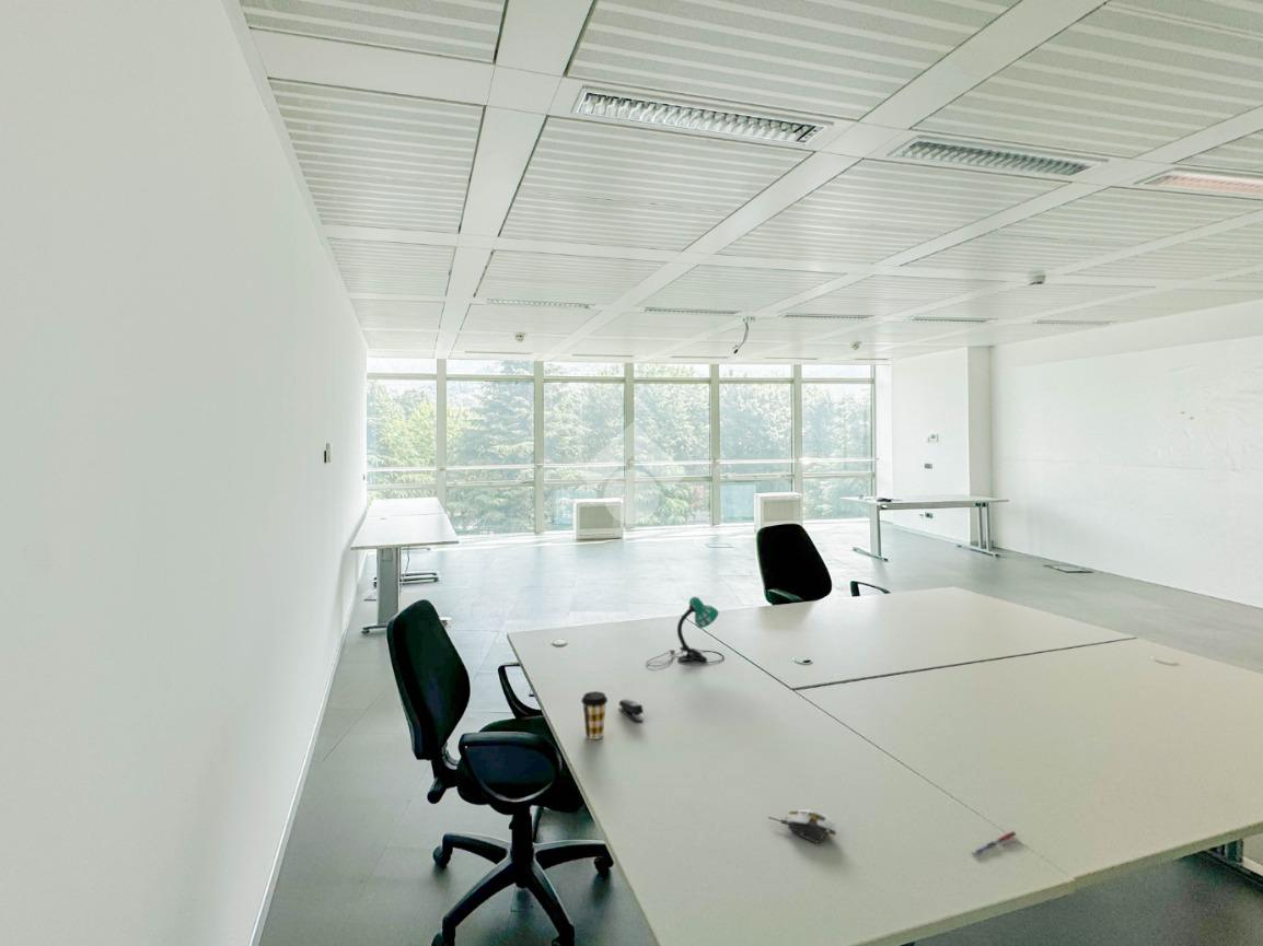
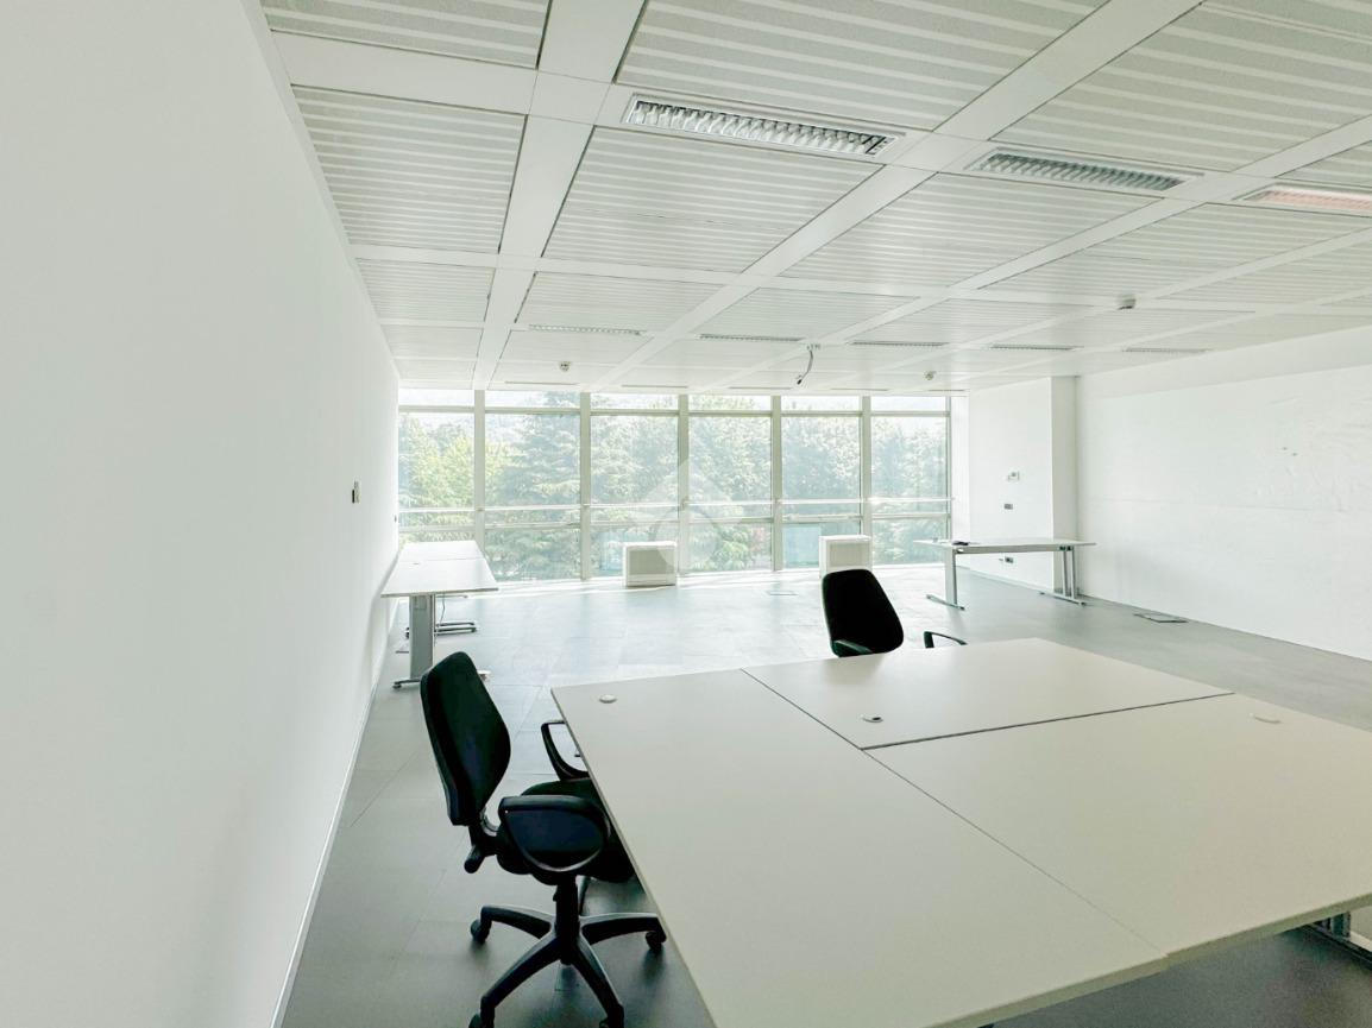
- coffee cup [580,690,609,740]
- stapler [617,698,645,723]
- desk lamp [645,596,725,667]
- pen [971,830,1018,857]
- computer mouse [767,809,837,844]
